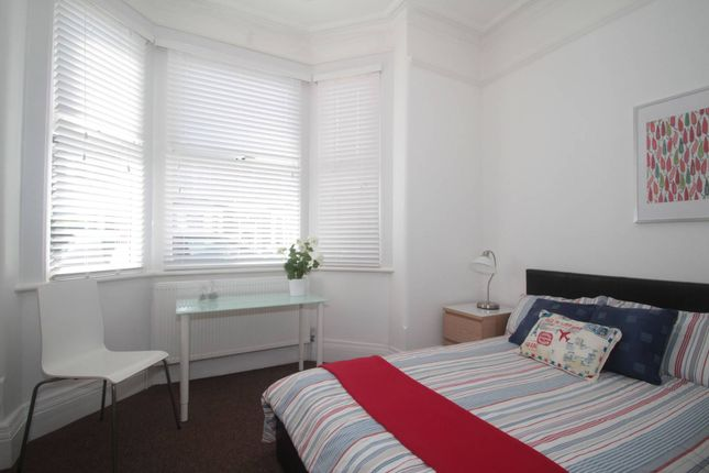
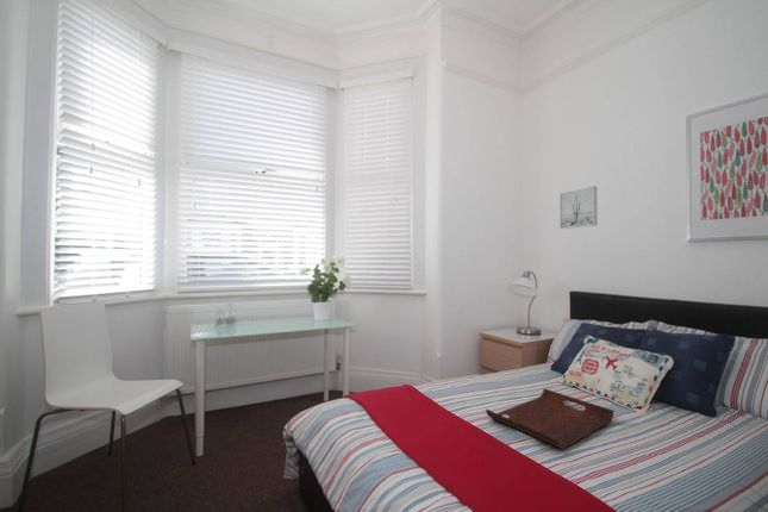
+ wall art [558,185,598,230]
+ serving tray [485,387,616,450]
